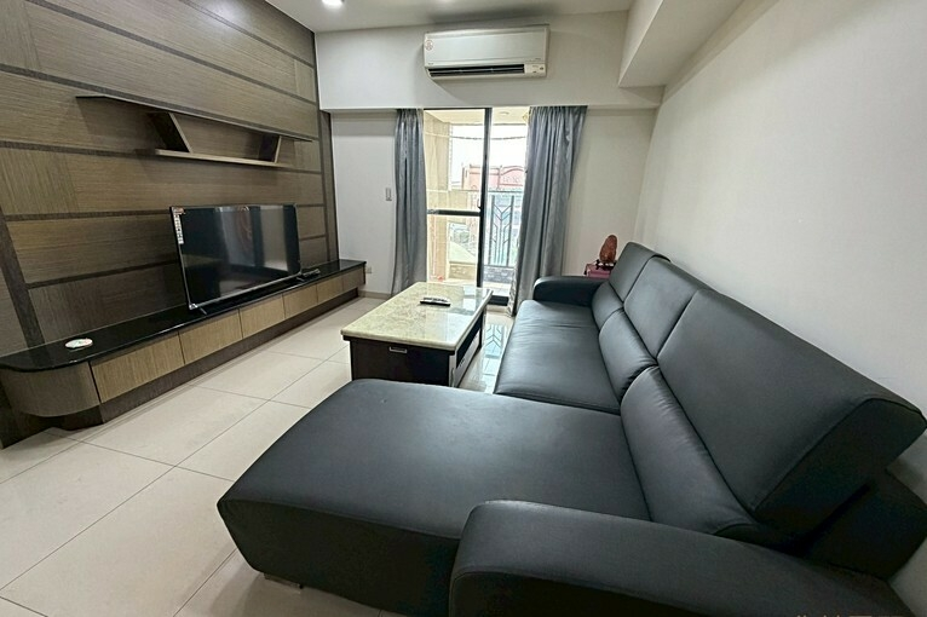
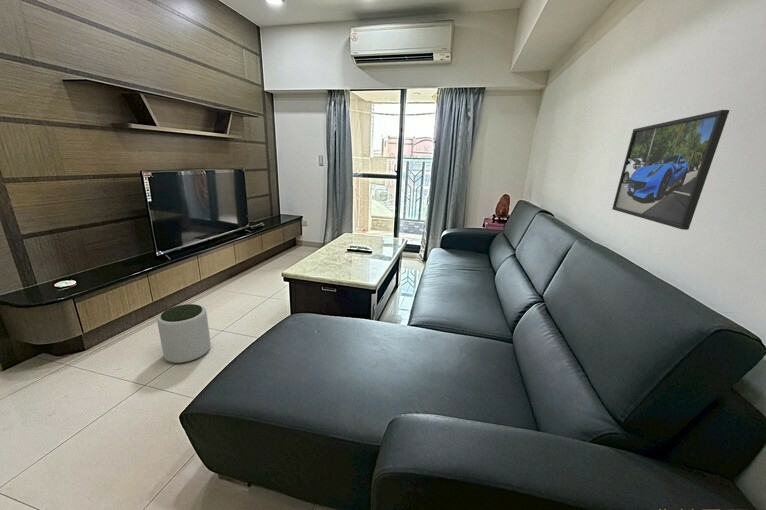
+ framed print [611,109,730,231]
+ plant pot [156,303,212,364]
